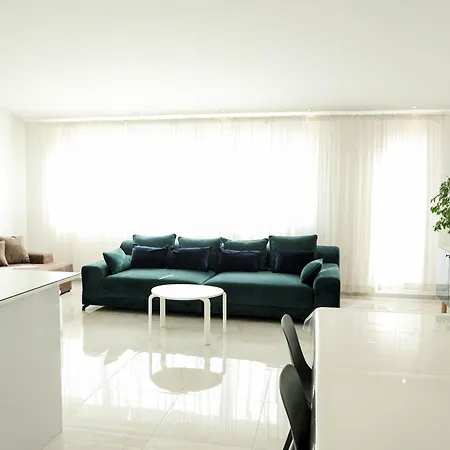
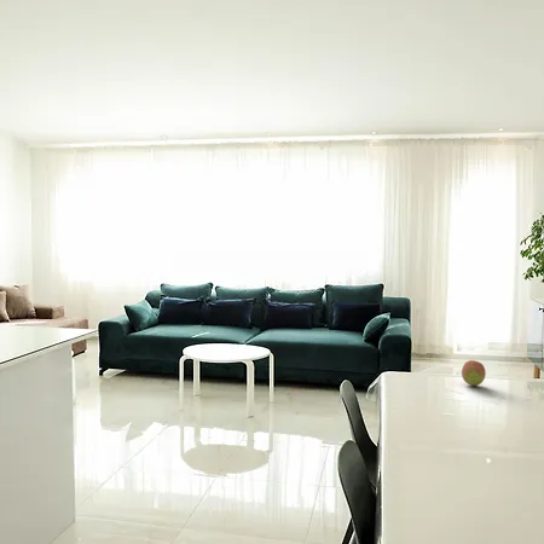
+ fruit [461,359,487,387]
